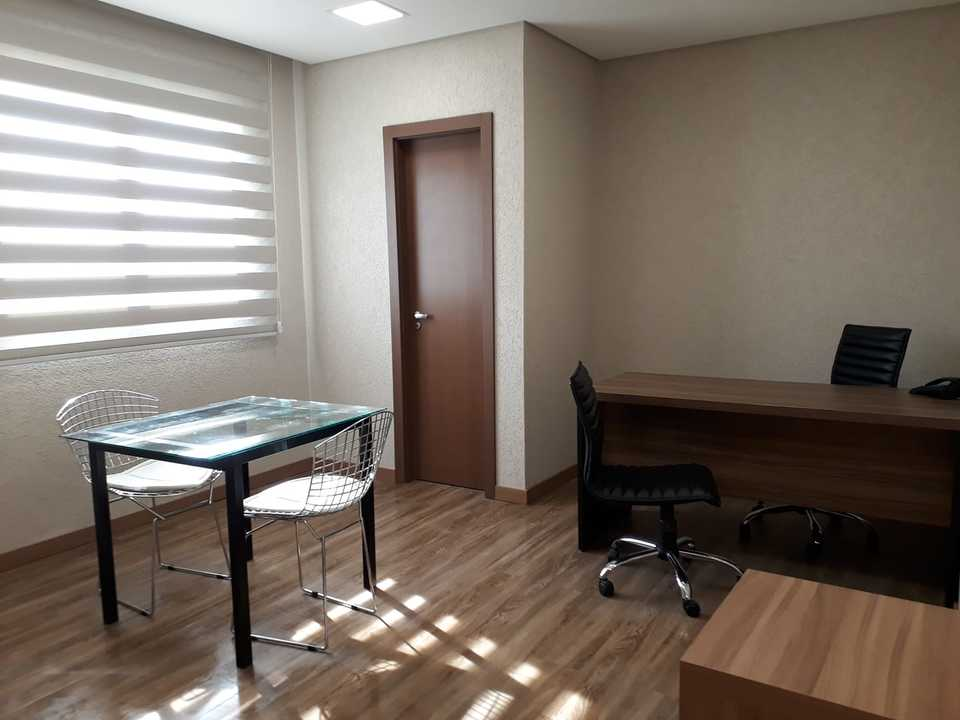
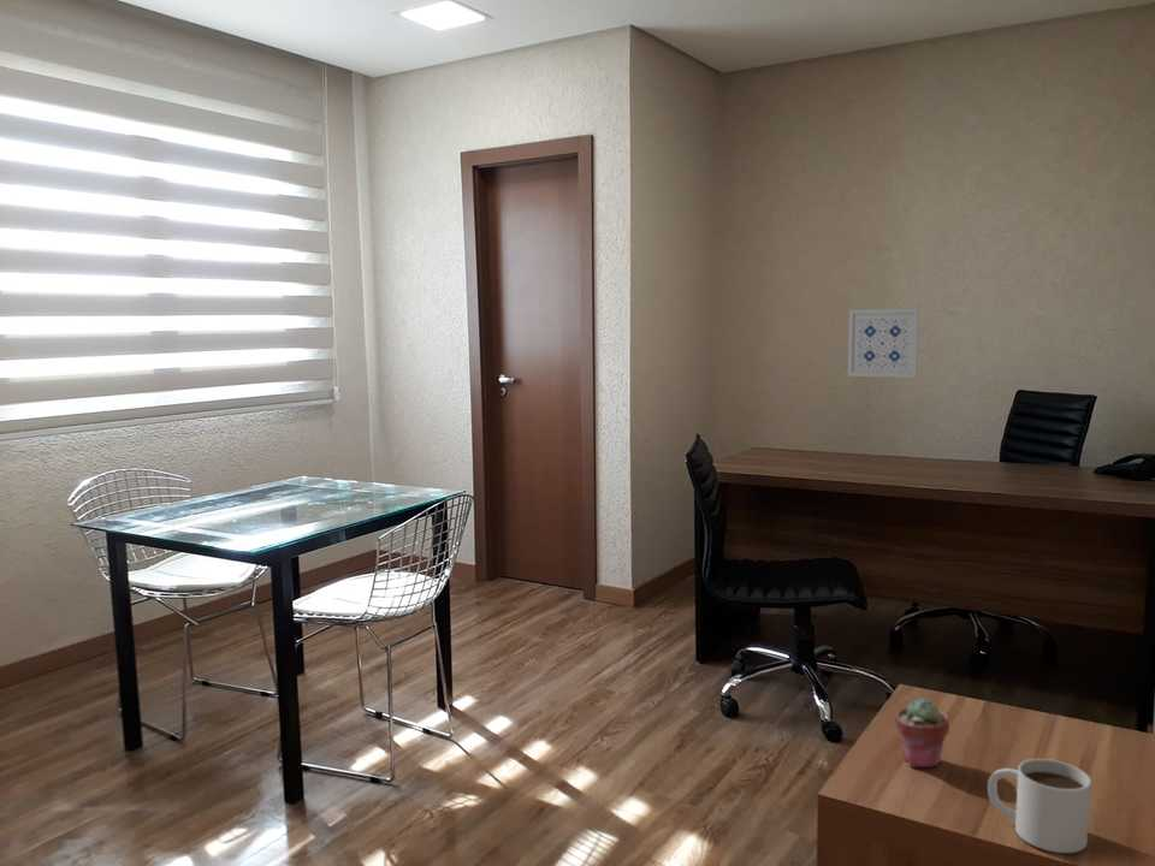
+ wall art [847,308,920,379]
+ mug [987,758,1092,854]
+ potted succulent [894,696,950,769]
